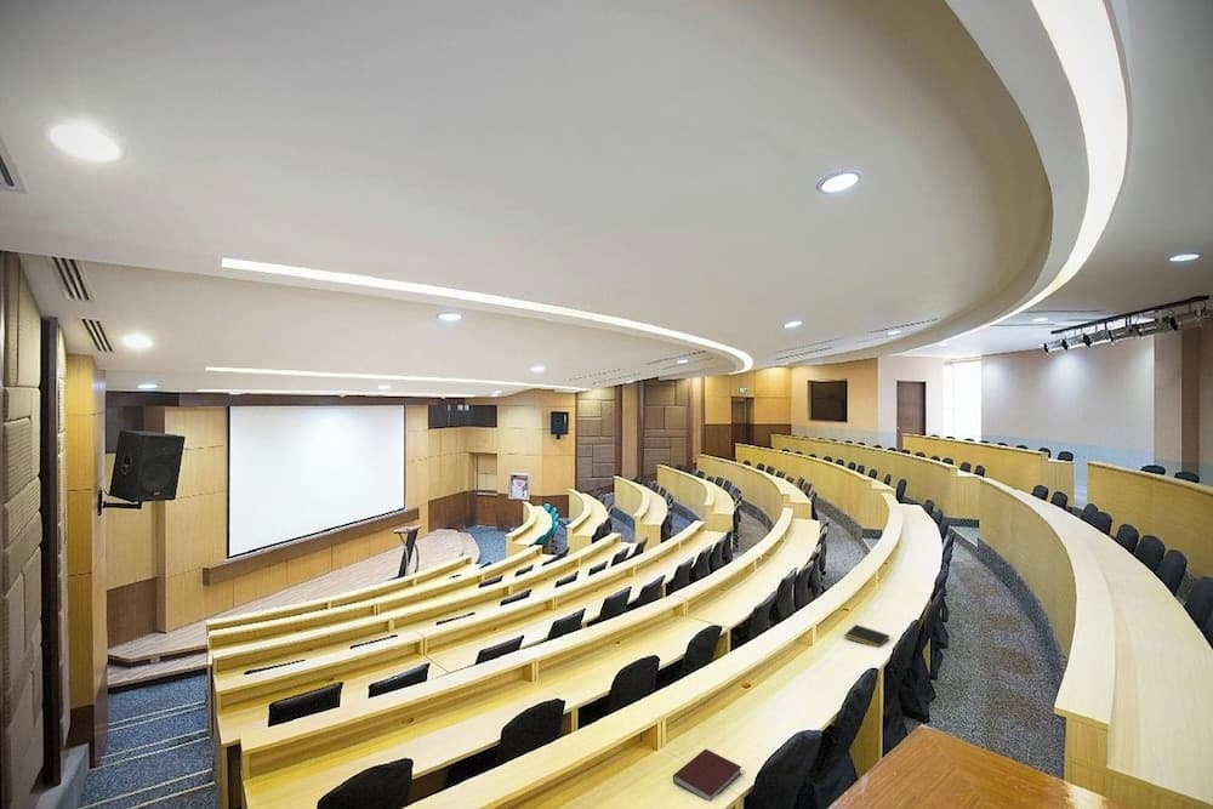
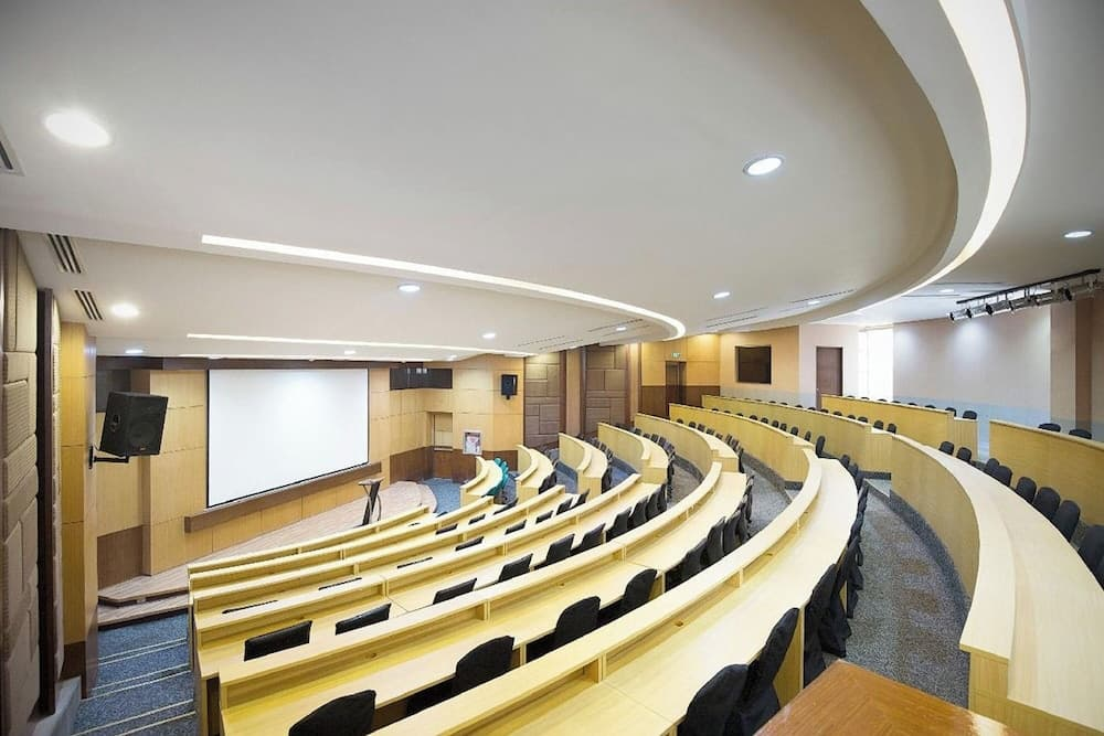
- notepad [843,623,892,649]
- notebook [672,747,742,803]
